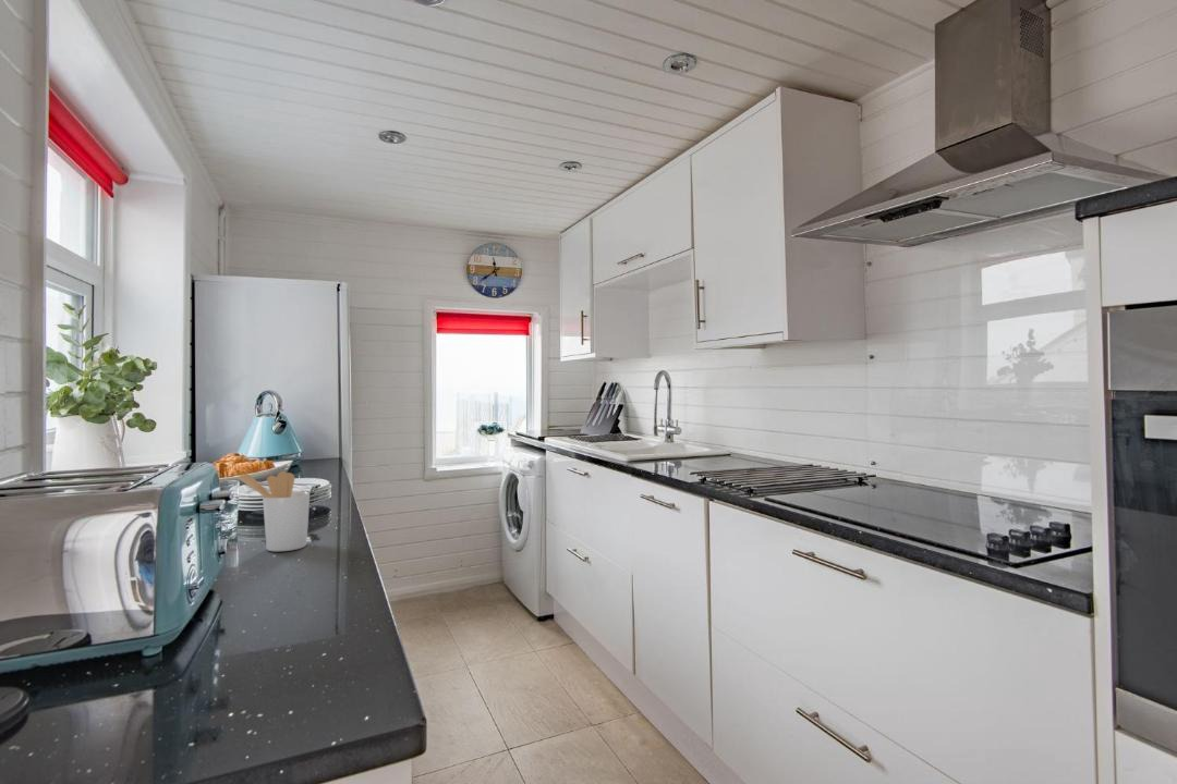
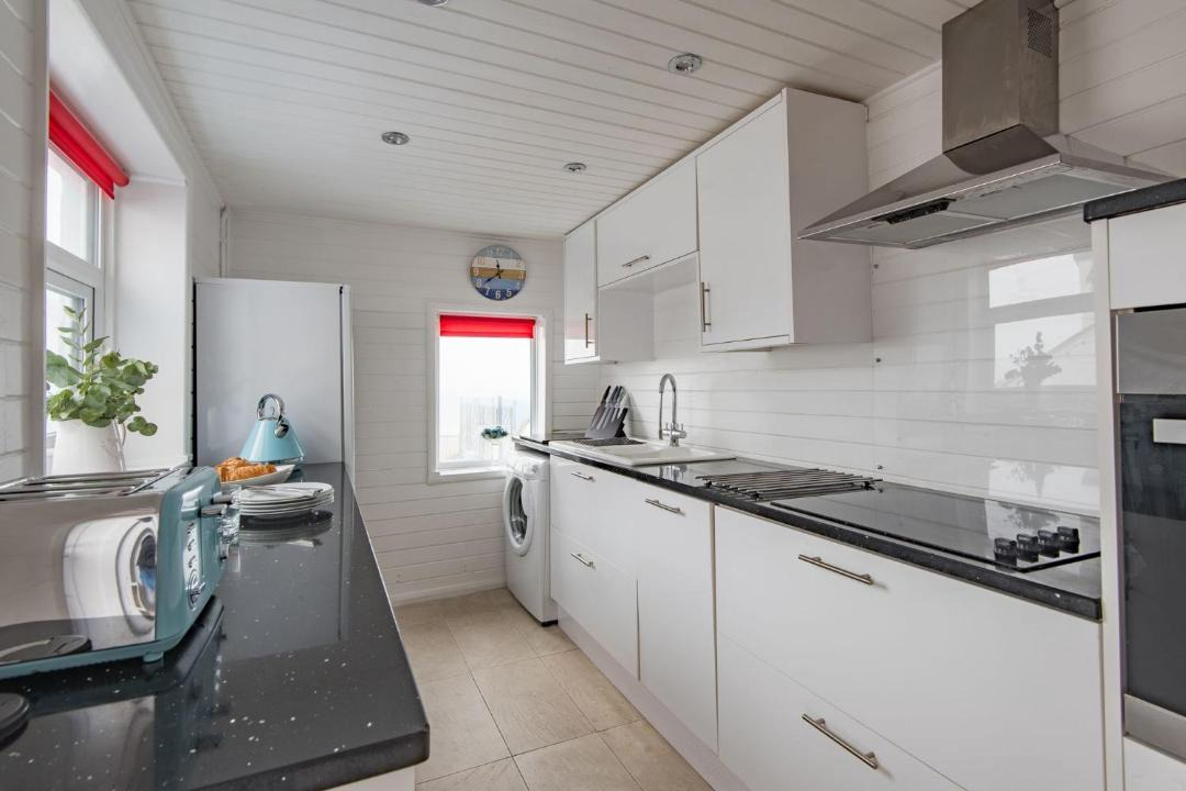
- utensil holder [236,470,311,552]
